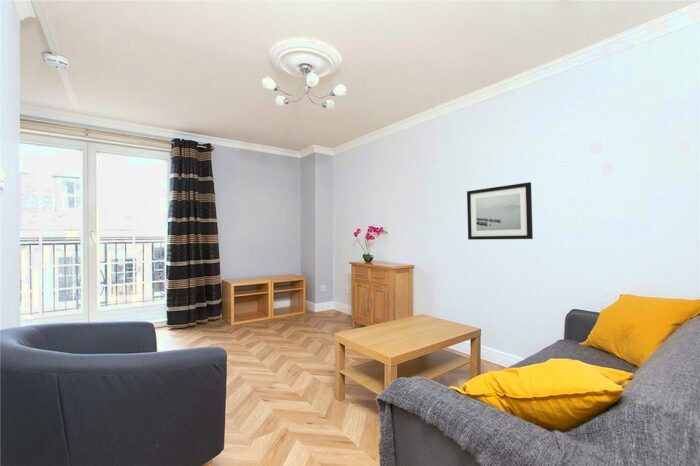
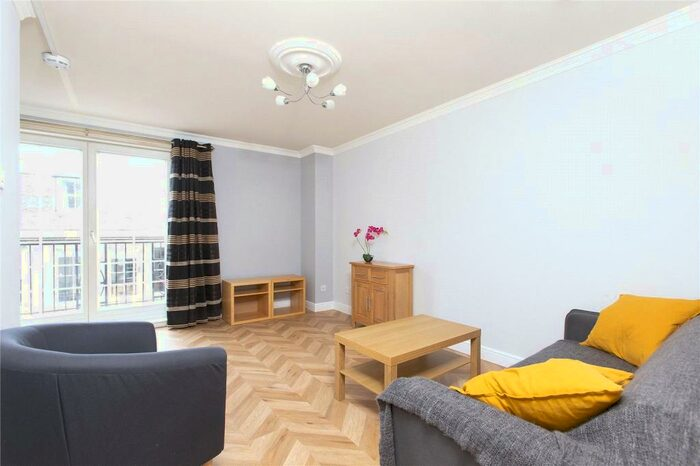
- wall art [466,181,534,241]
